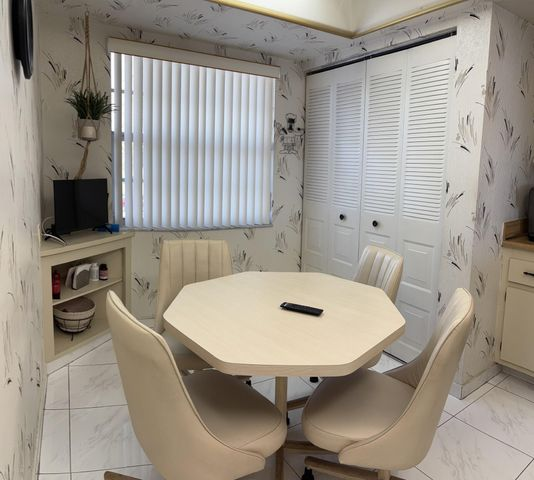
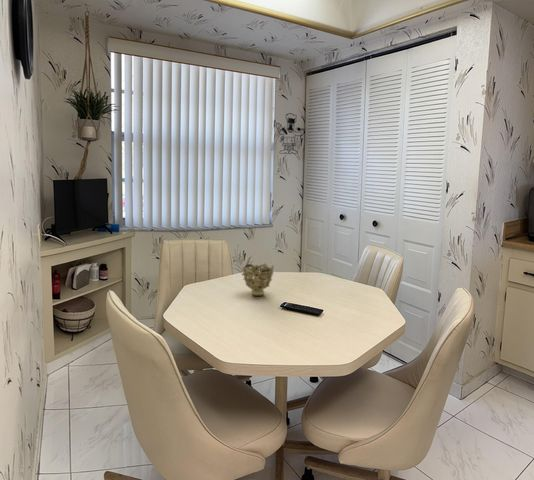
+ decorative bowl [241,263,275,297]
